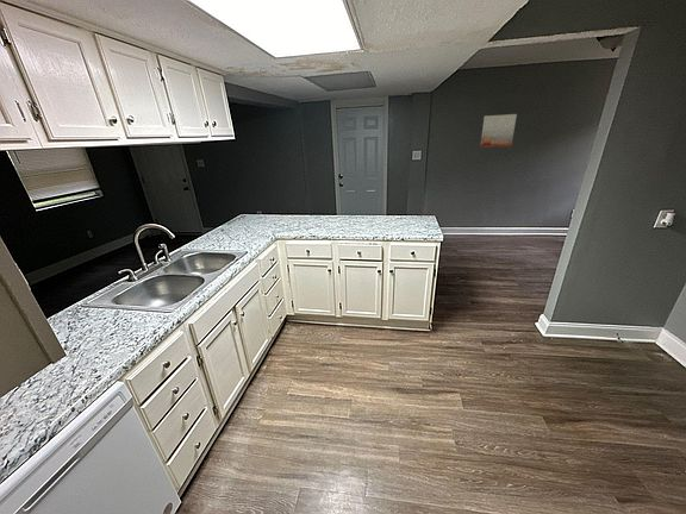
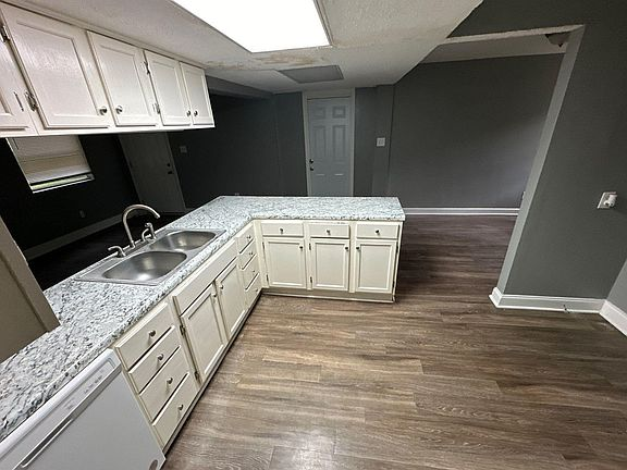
- wall art [479,113,518,149]
